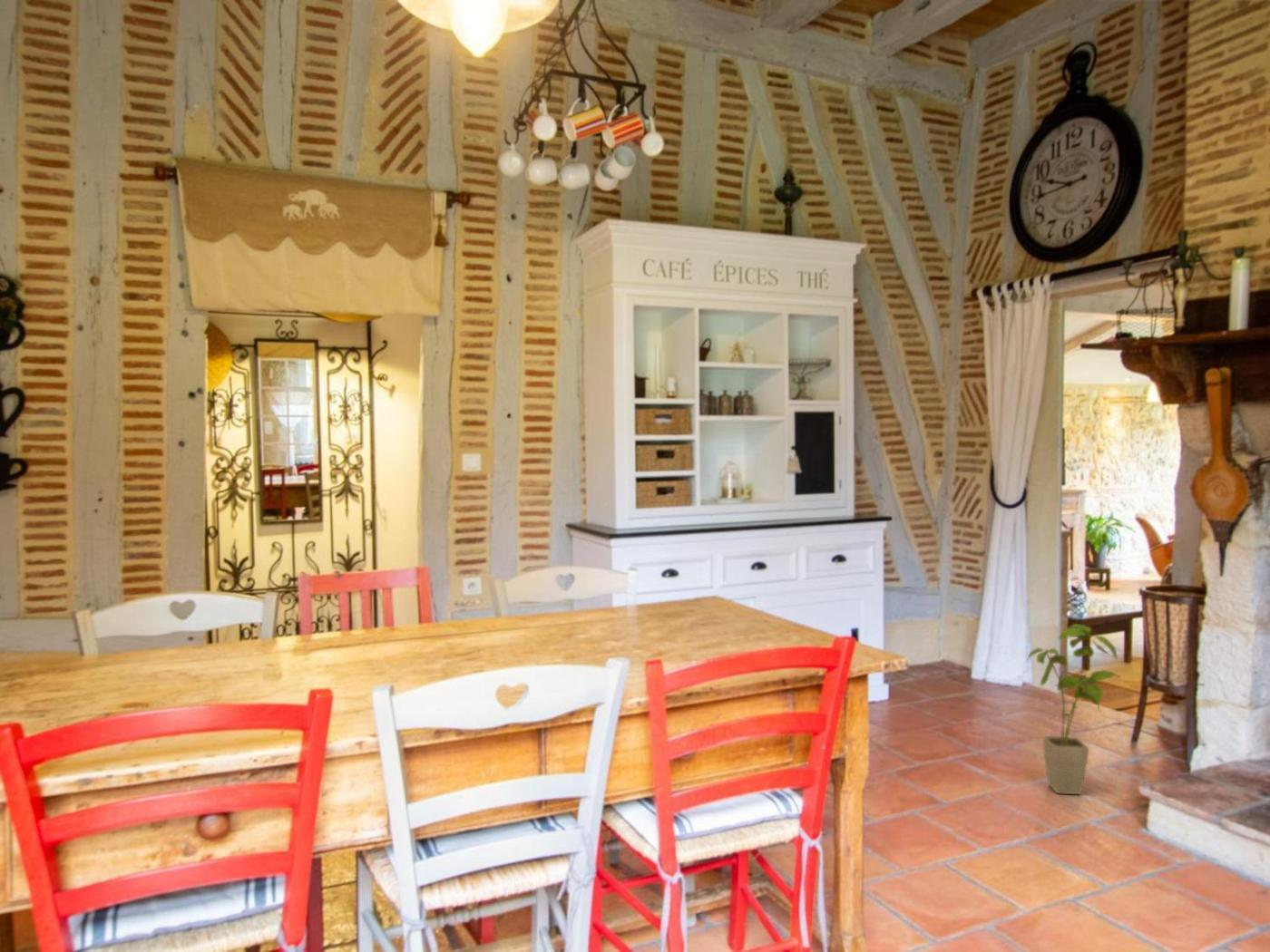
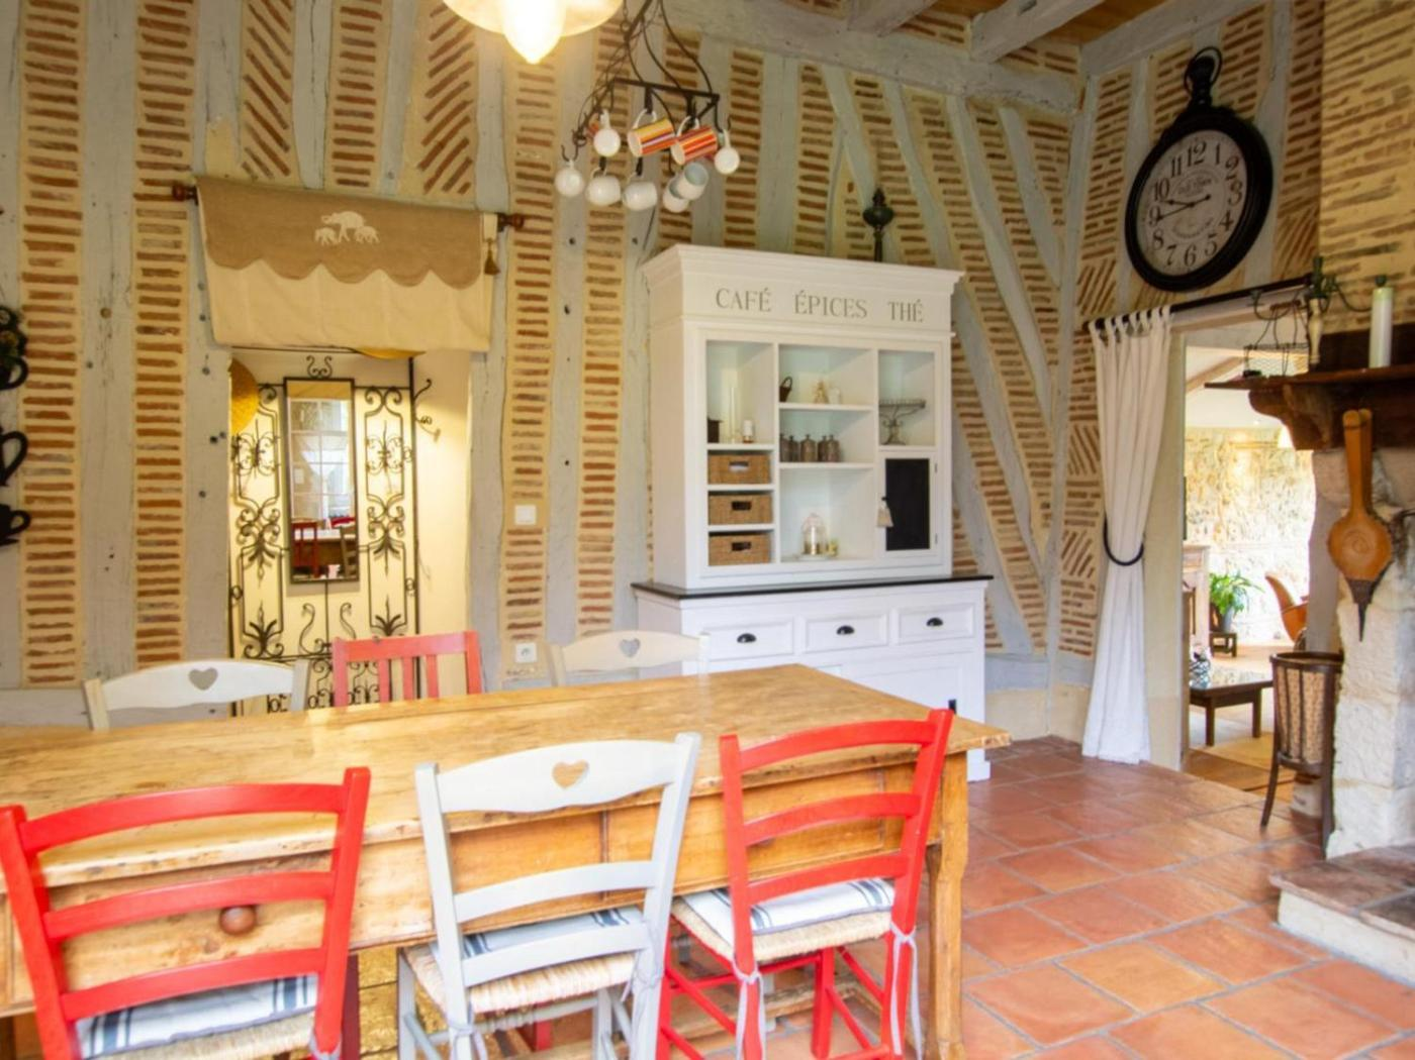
- house plant [1026,623,1121,795]
